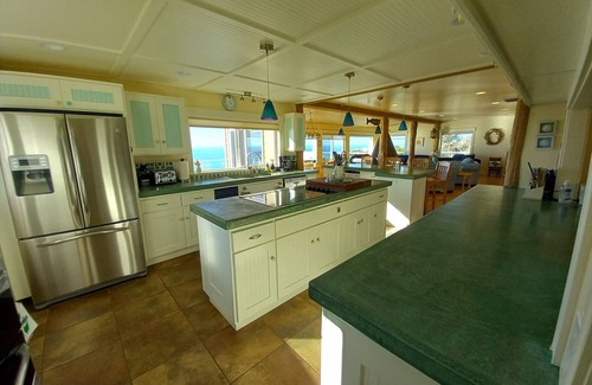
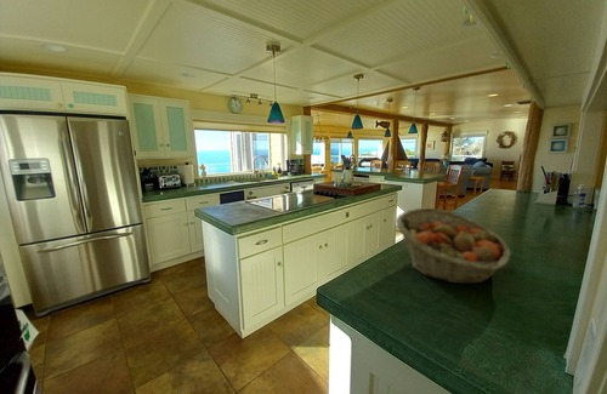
+ fruit basket [395,207,512,285]
